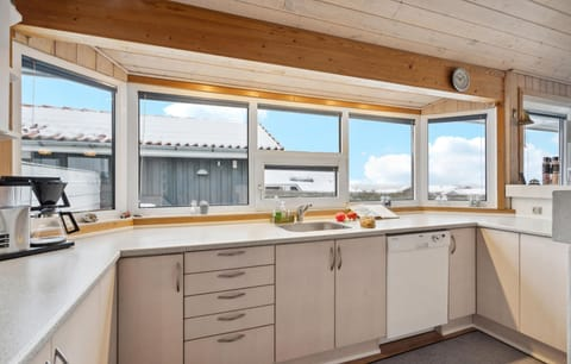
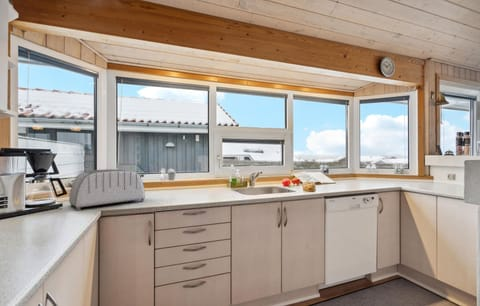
+ toaster [68,168,146,211]
